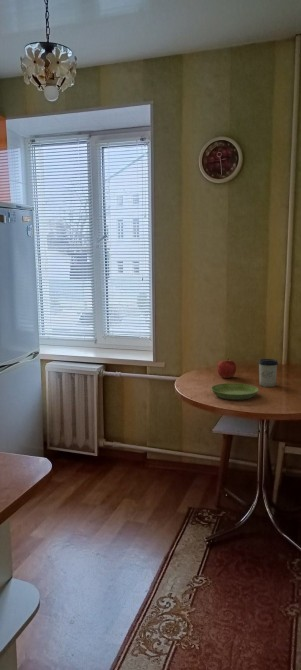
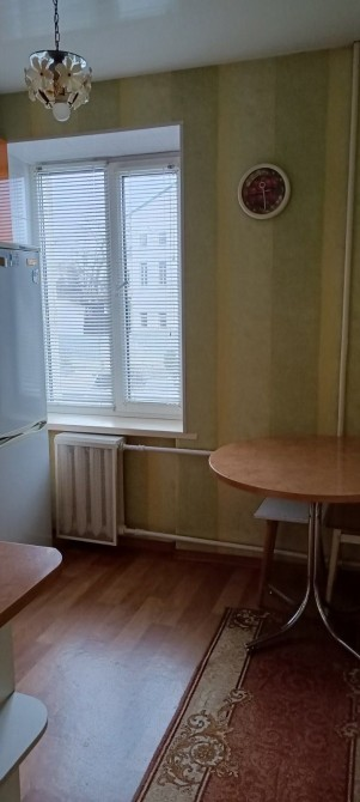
- cup [258,358,279,388]
- saucer [210,382,259,401]
- apple [216,358,237,379]
